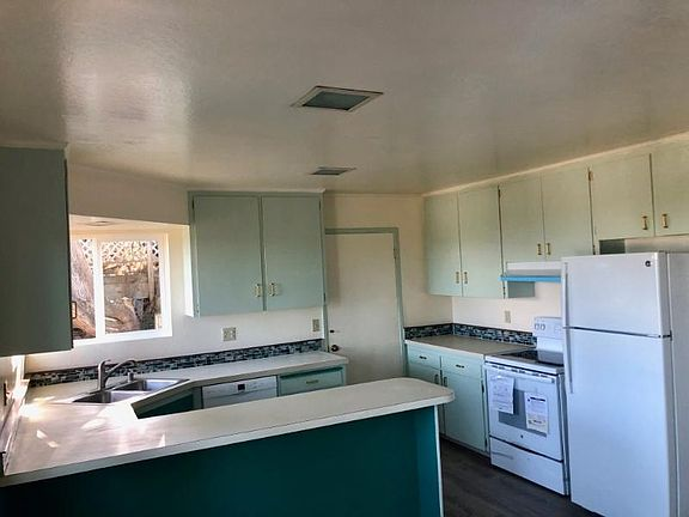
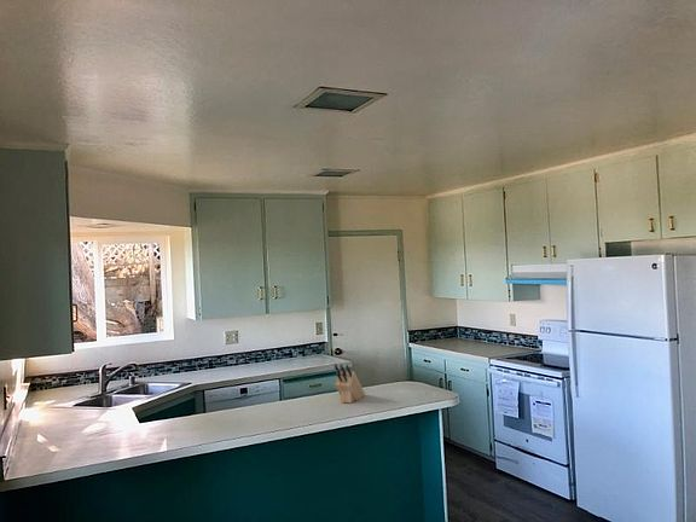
+ knife block [334,362,366,404]
